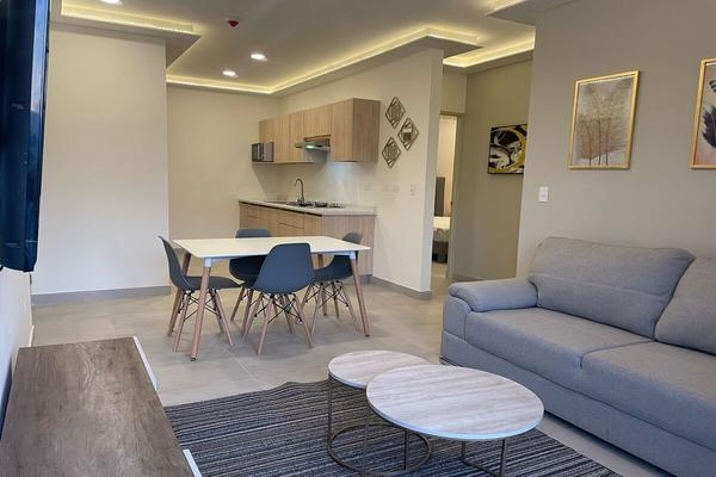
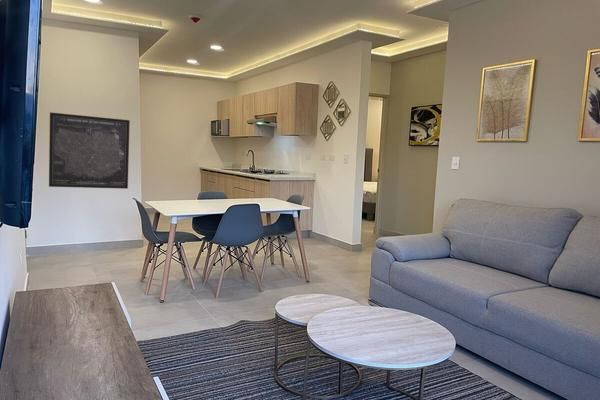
+ wall art [48,111,131,190]
